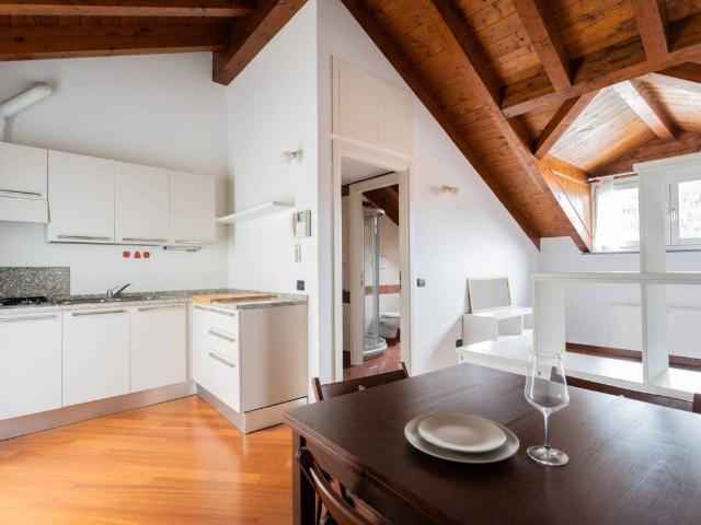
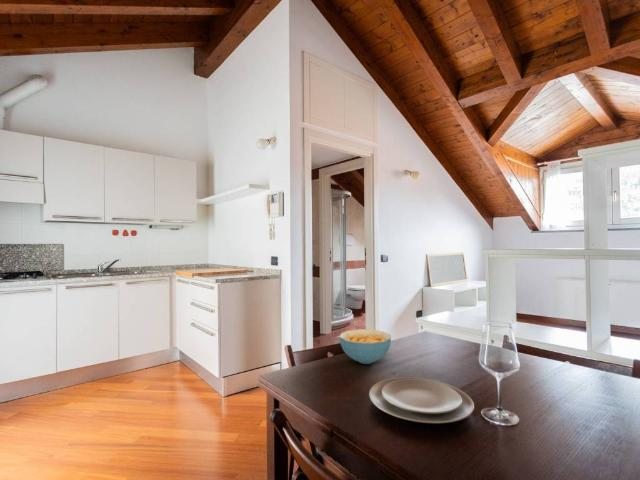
+ cereal bowl [339,328,392,365]
